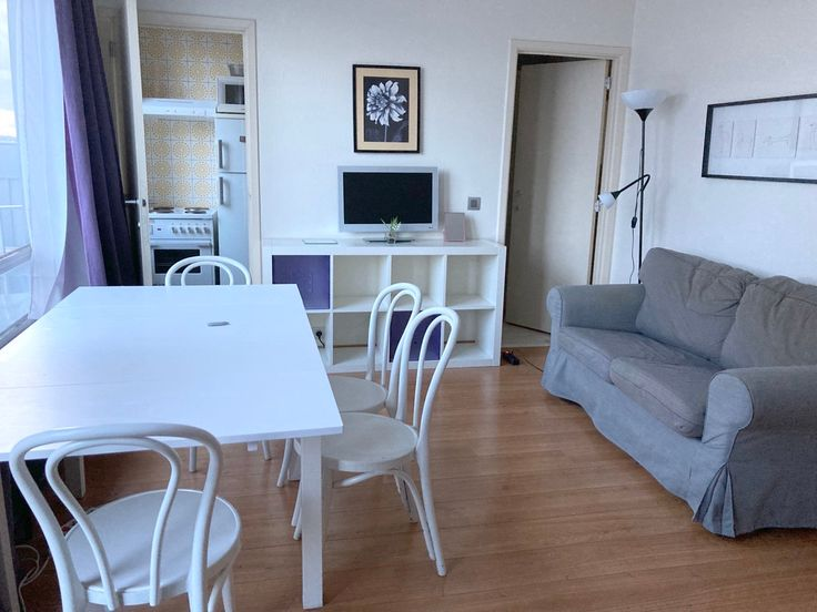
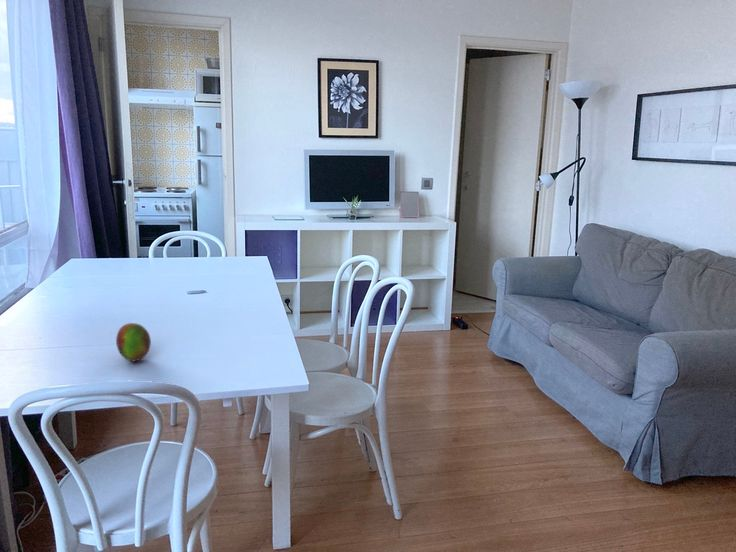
+ fruit [115,322,152,362]
